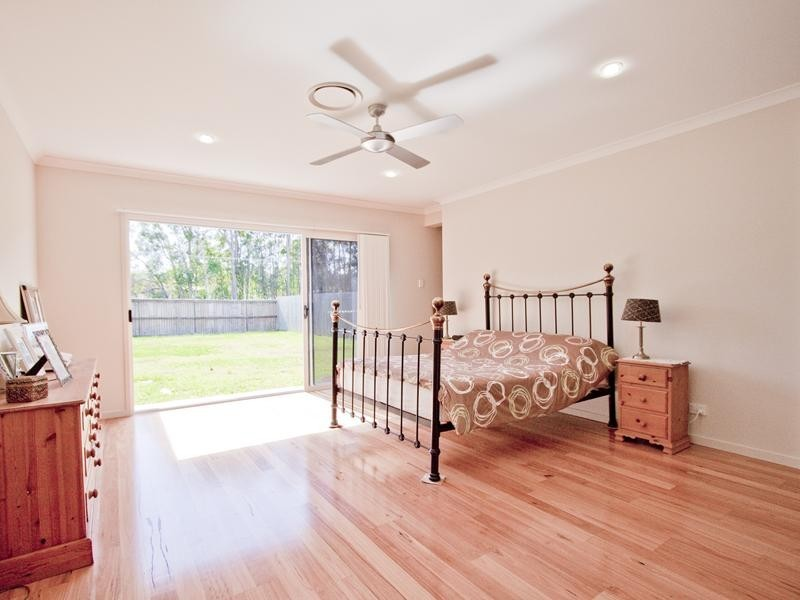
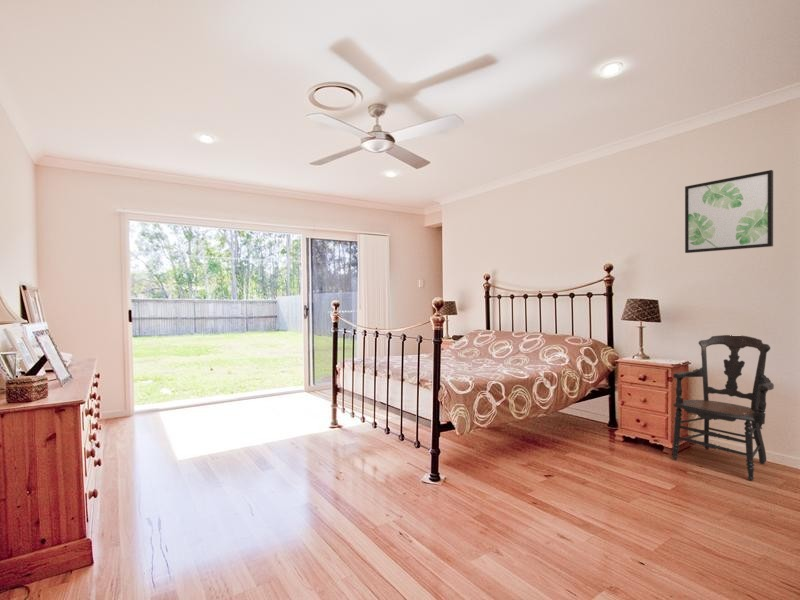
+ armchair [671,334,775,482]
+ wall art [684,169,774,254]
